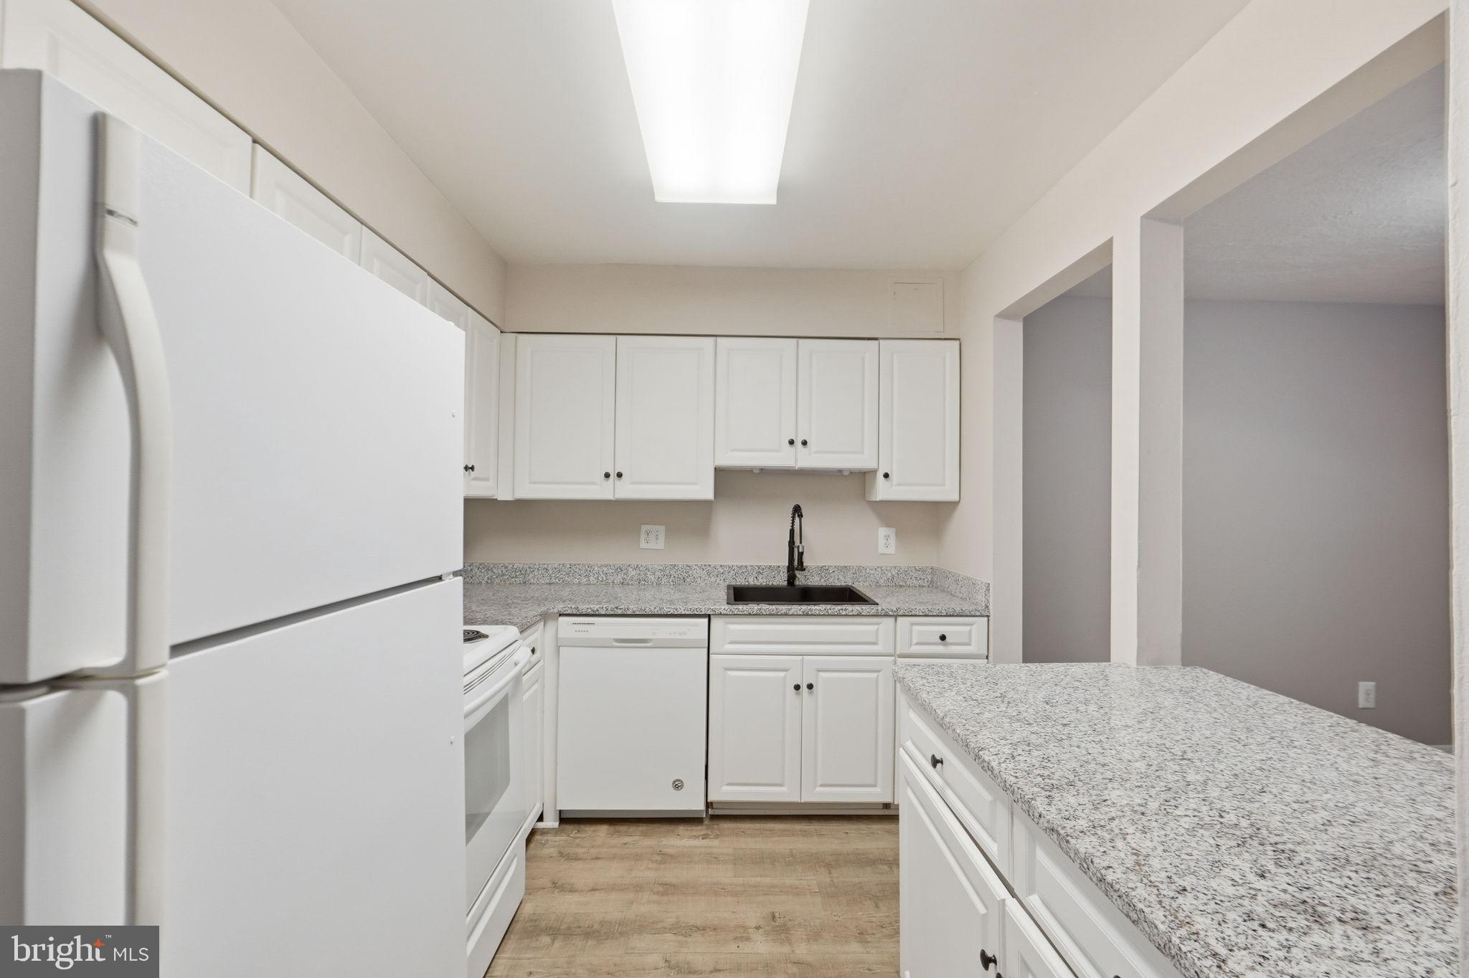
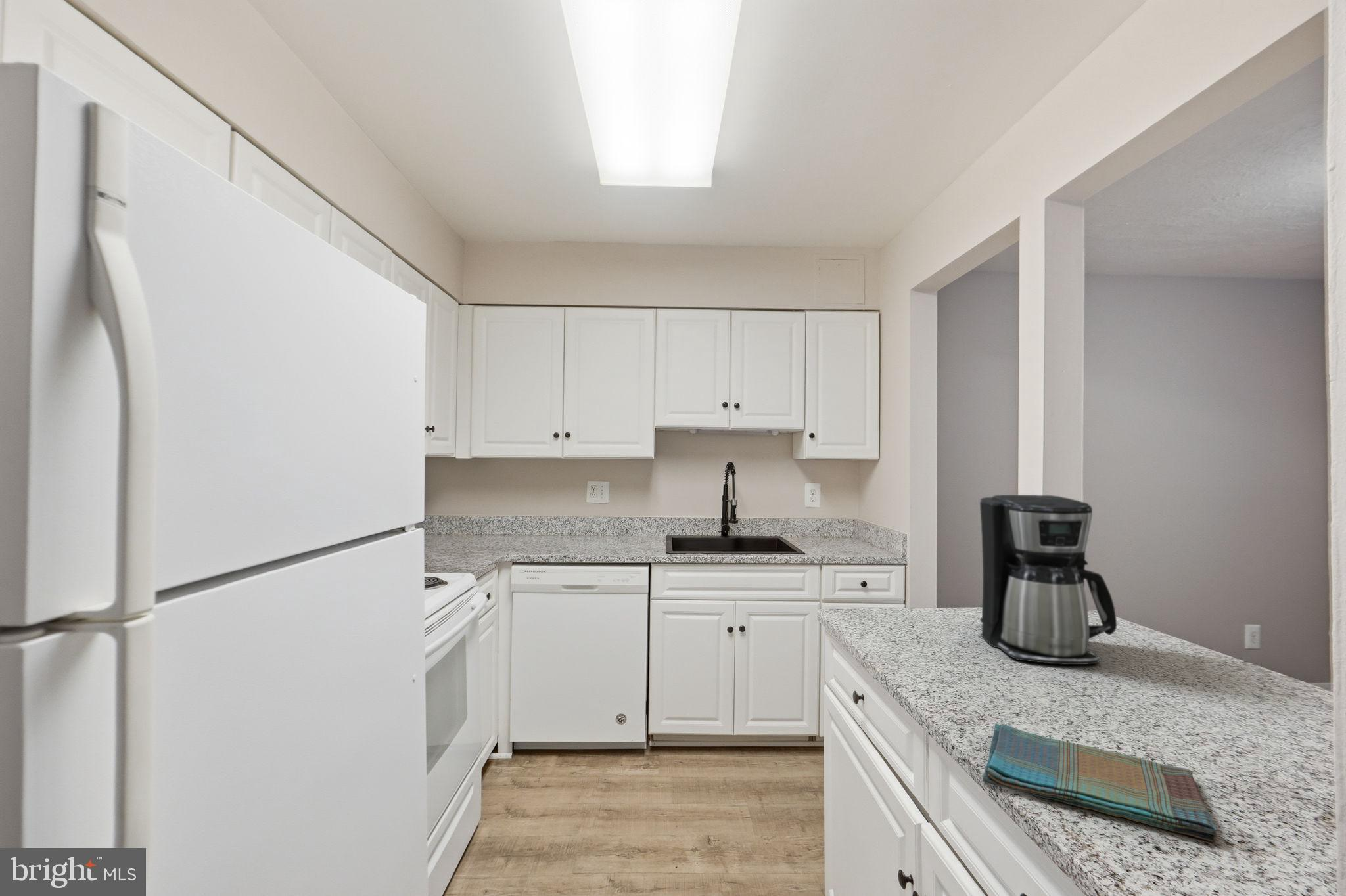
+ coffee maker [979,494,1117,665]
+ dish towel [982,723,1218,842]
